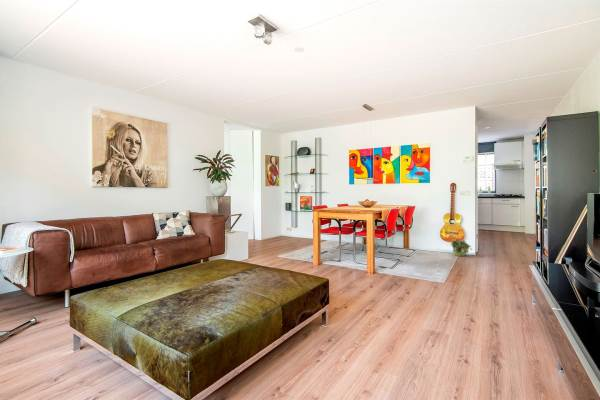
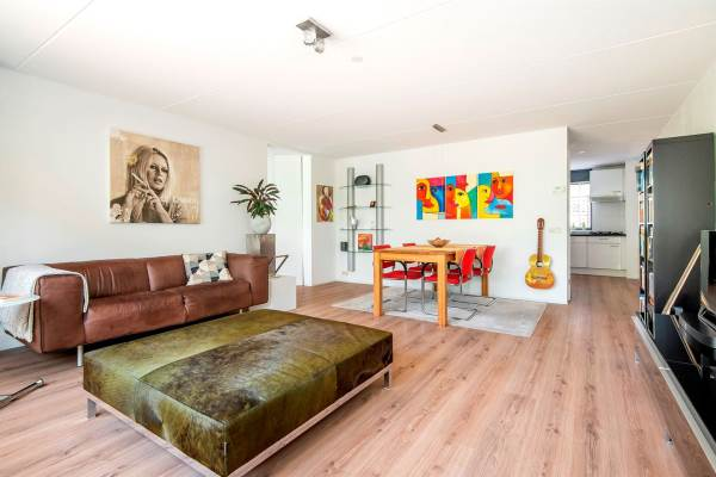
- potted plant [450,236,473,257]
